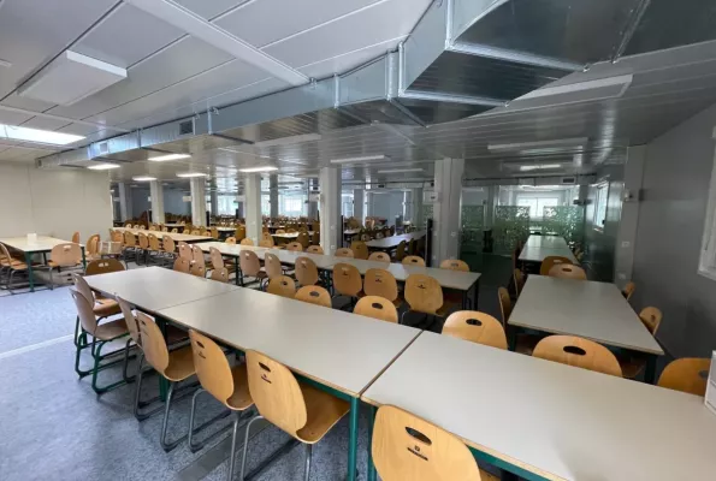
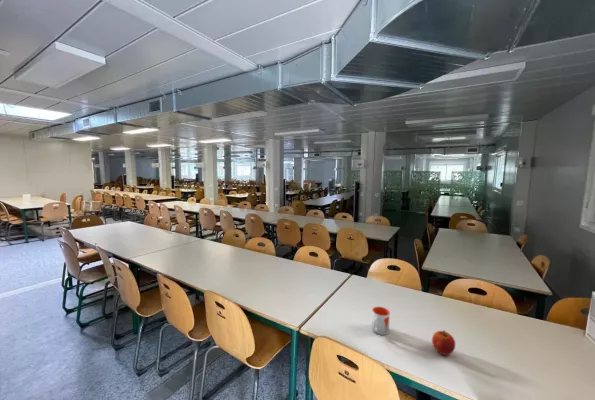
+ apple [431,329,456,356]
+ mug [371,306,391,336]
